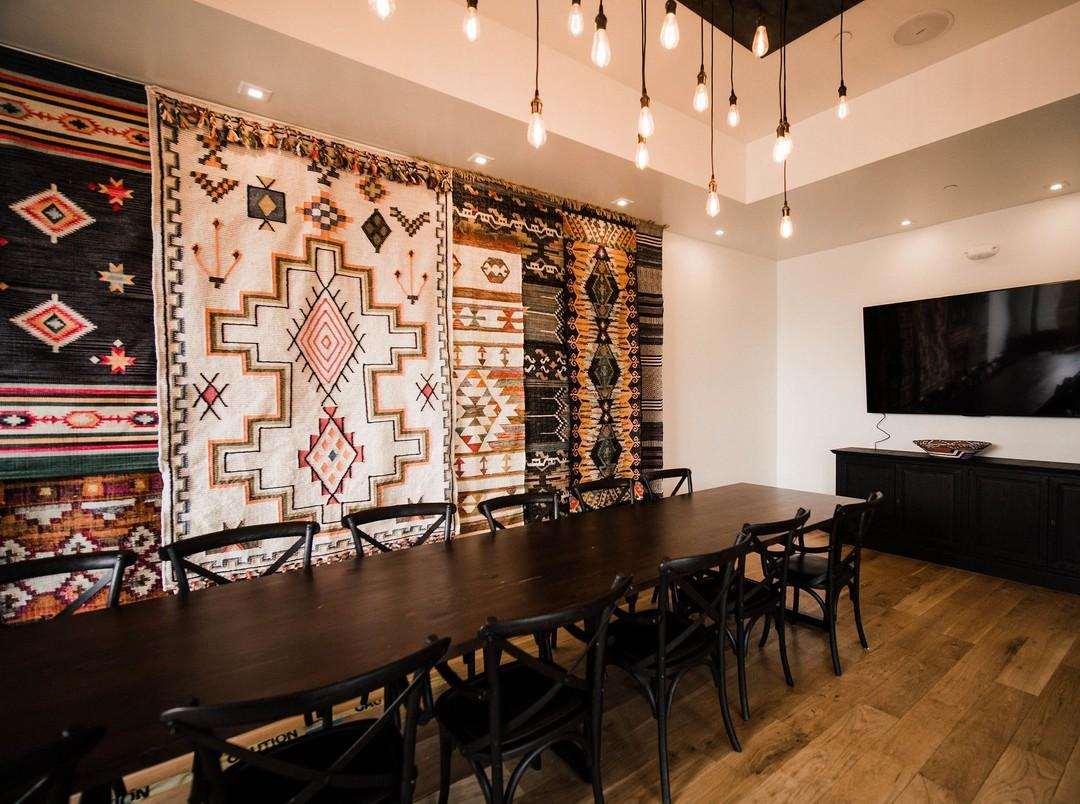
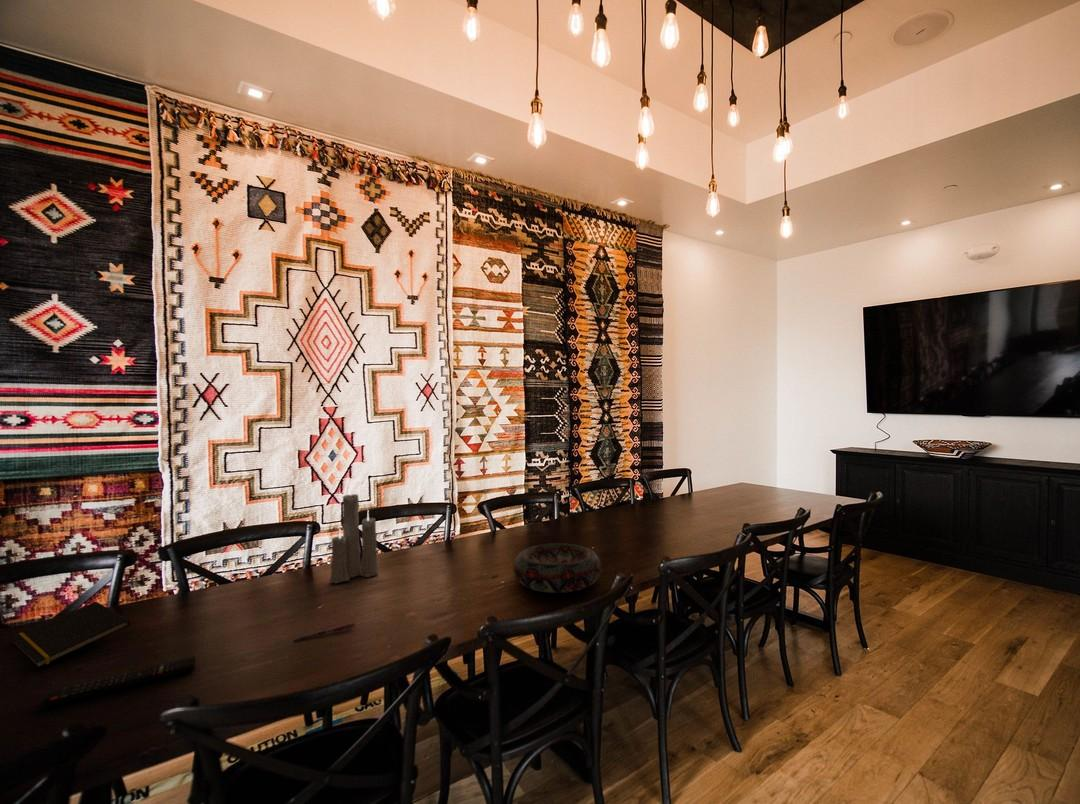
+ remote control [43,655,196,708]
+ notepad [9,601,131,669]
+ candle [329,483,379,584]
+ pen [293,622,356,642]
+ decorative bowl [513,542,602,594]
